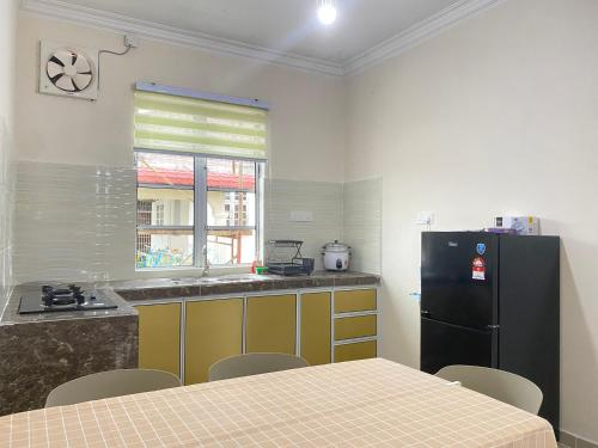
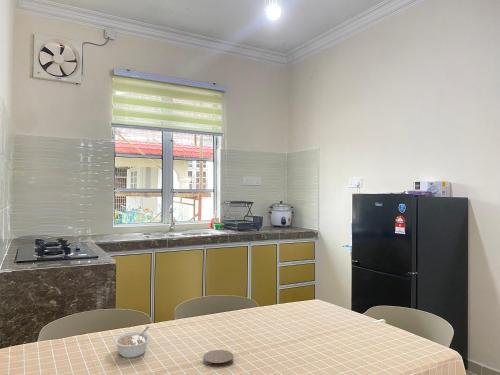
+ legume [113,325,152,359]
+ coaster [203,349,234,368]
